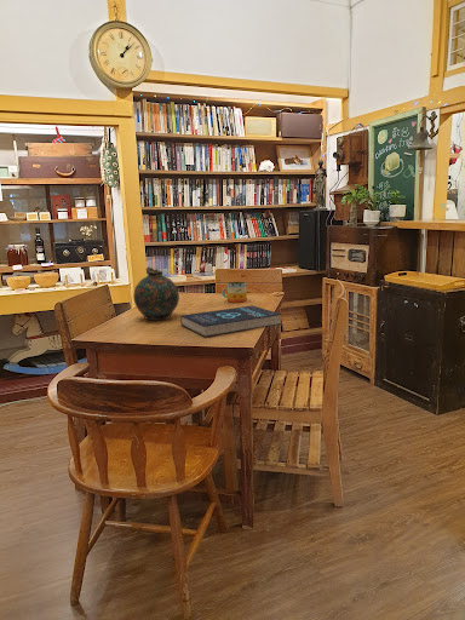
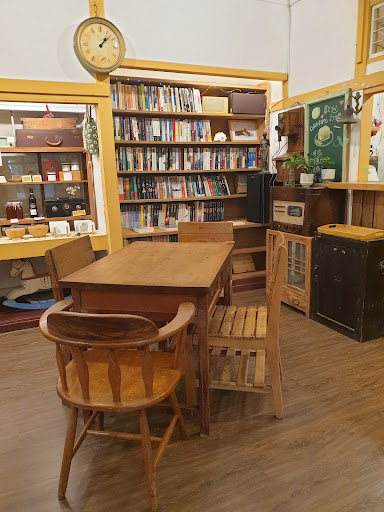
- mug [220,281,248,304]
- snuff bottle [132,265,180,322]
- book [179,305,282,338]
